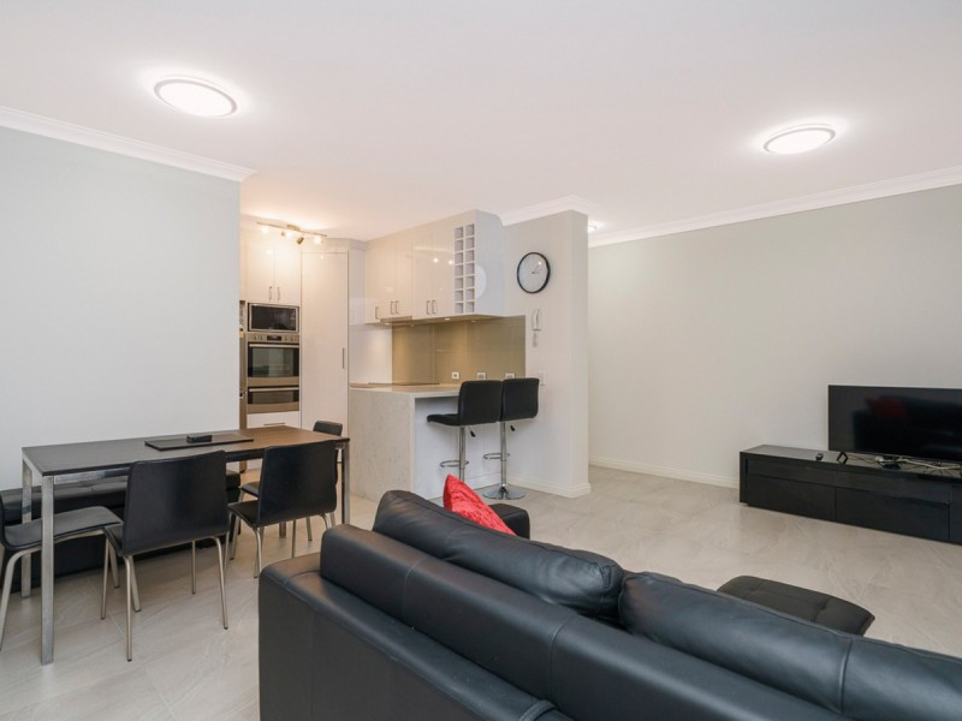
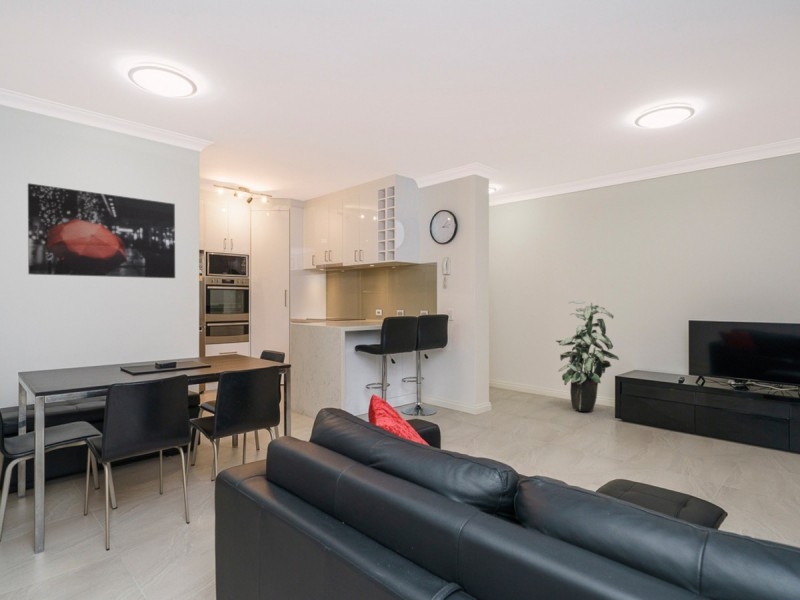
+ indoor plant [555,299,620,413]
+ wall art [27,182,176,279]
